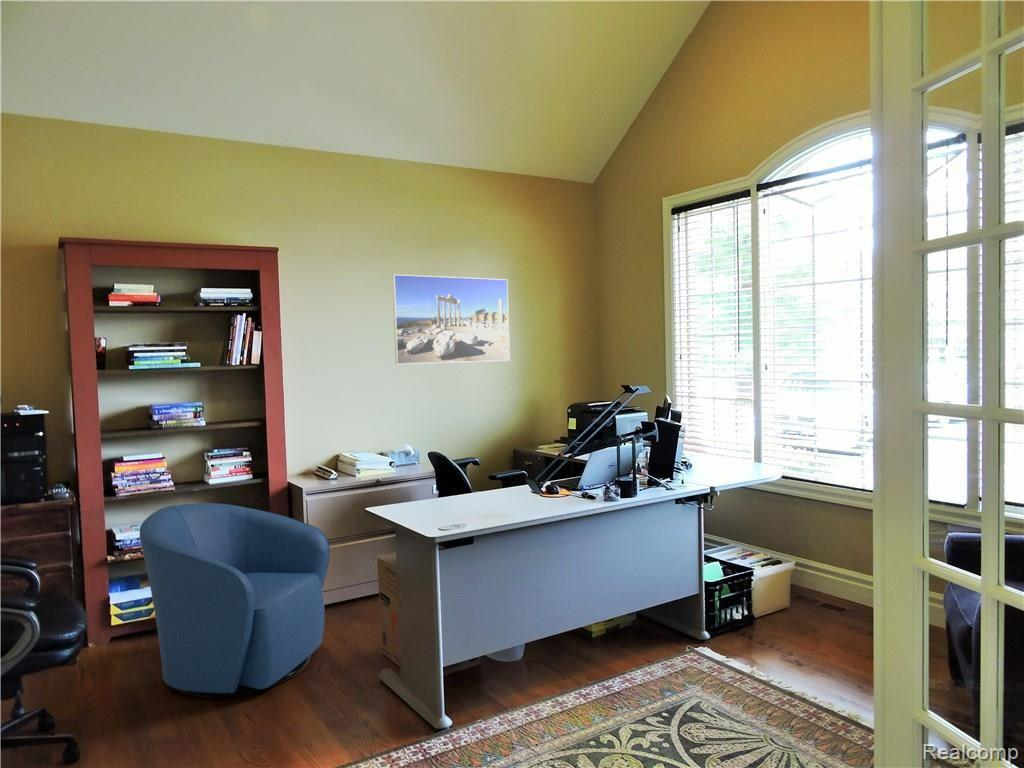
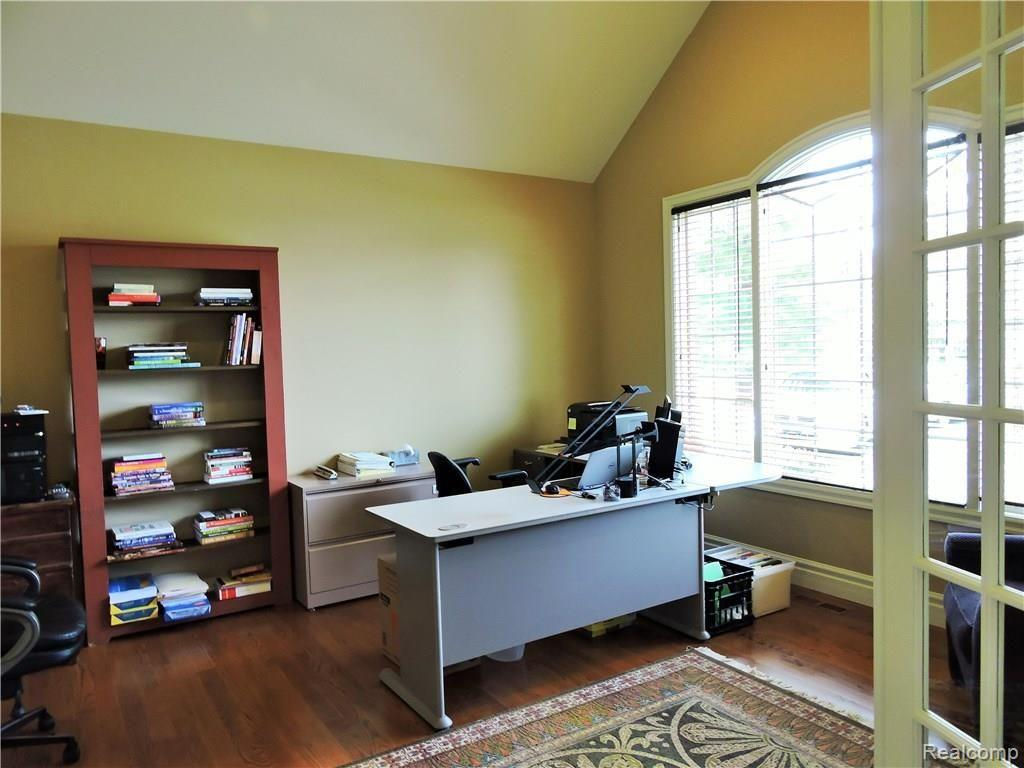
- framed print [391,274,511,365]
- armchair [139,502,331,698]
